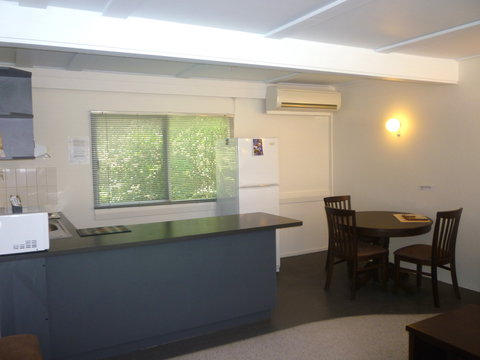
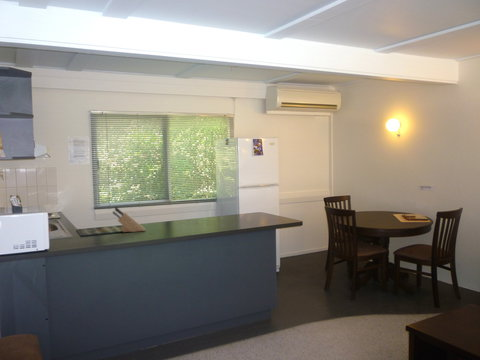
+ knife block [112,206,147,233]
